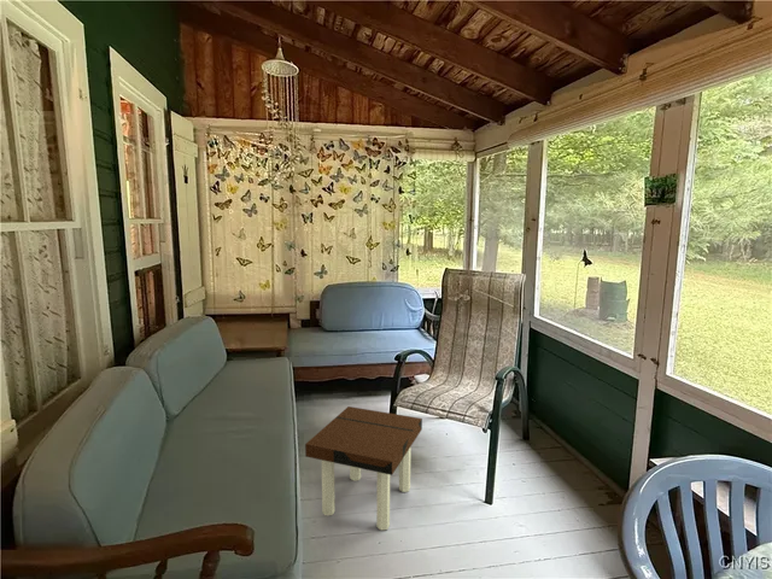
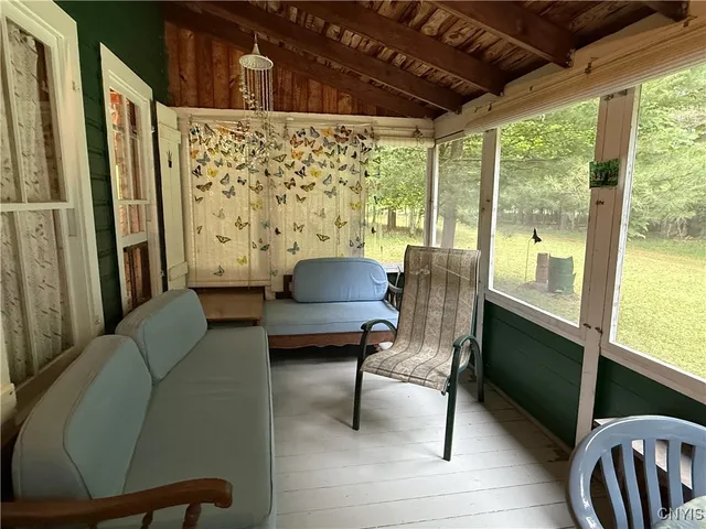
- side table [304,405,423,532]
